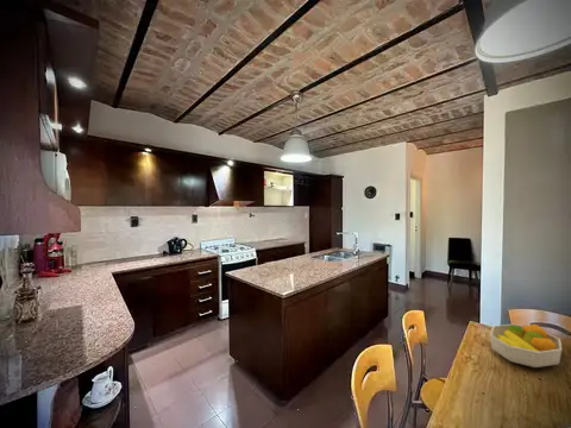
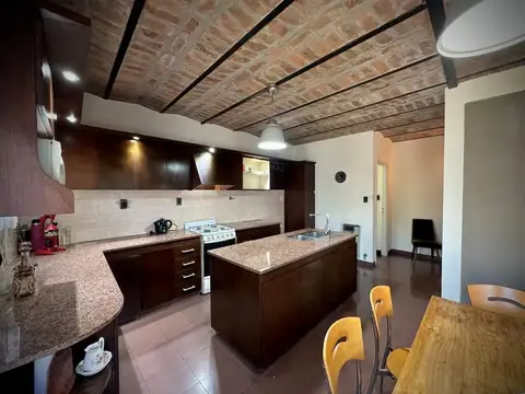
- fruit bowl [489,323,563,369]
